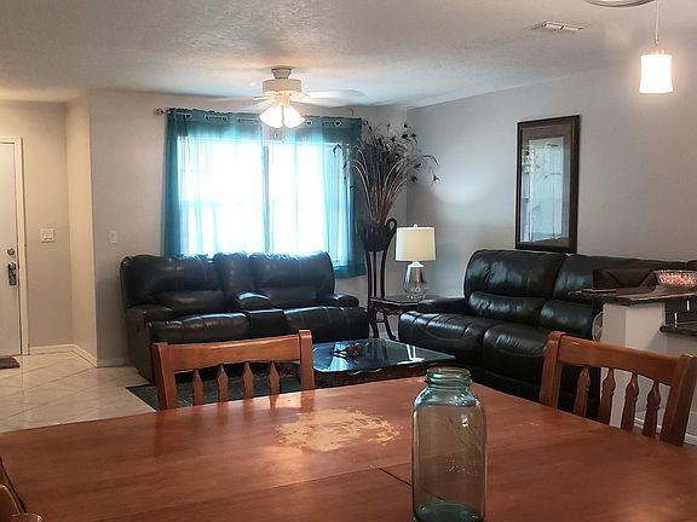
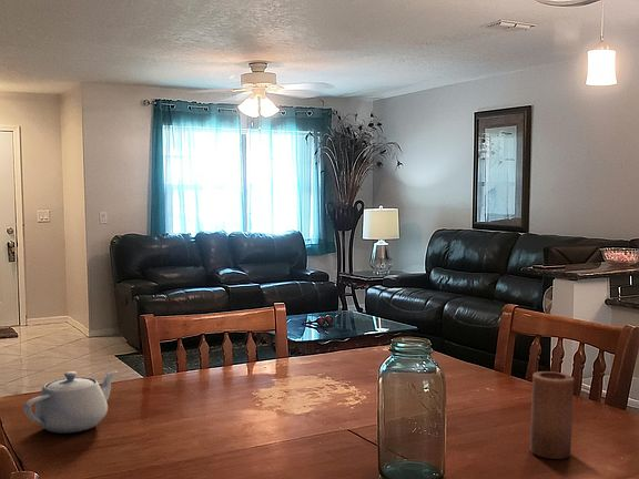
+ teapot [23,370,119,434]
+ candle [528,370,575,460]
